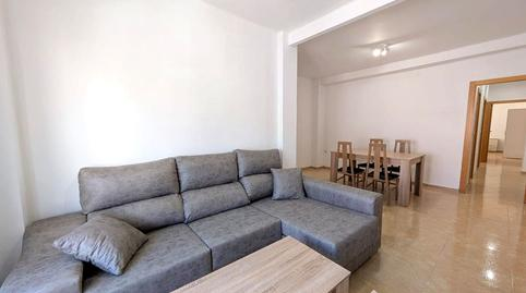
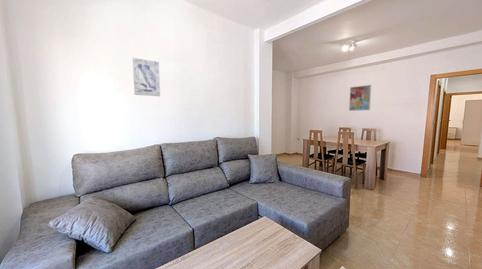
+ wall art [132,57,161,97]
+ wall art [348,84,372,112]
